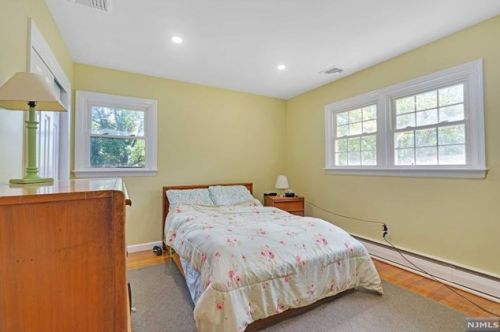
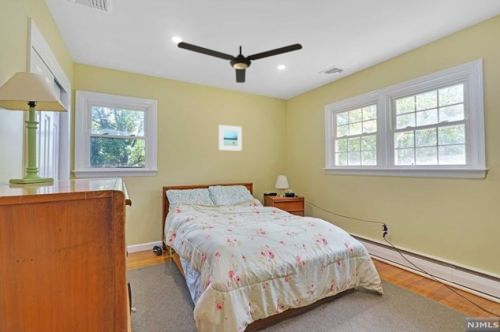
+ ceiling fan [176,41,303,84]
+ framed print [218,124,242,152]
